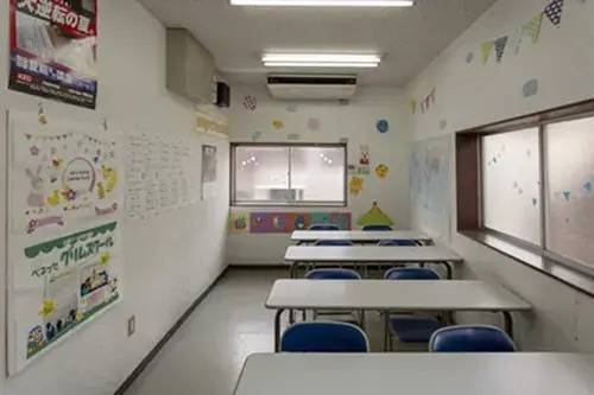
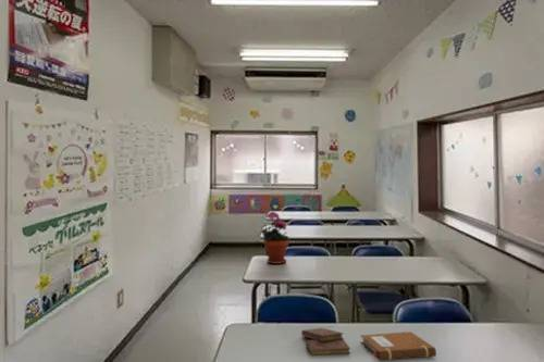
+ book [300,327,351,357]
+ notebook [359,330,437,362]
+ potted plant [259,210,289,265]
